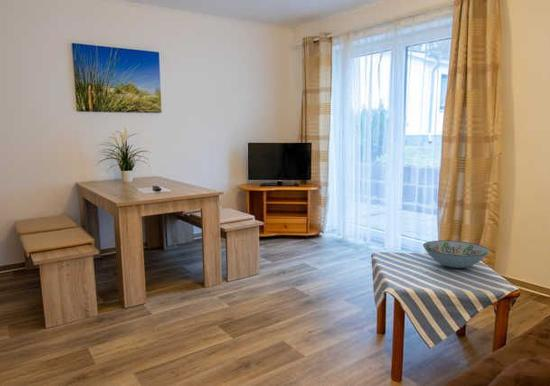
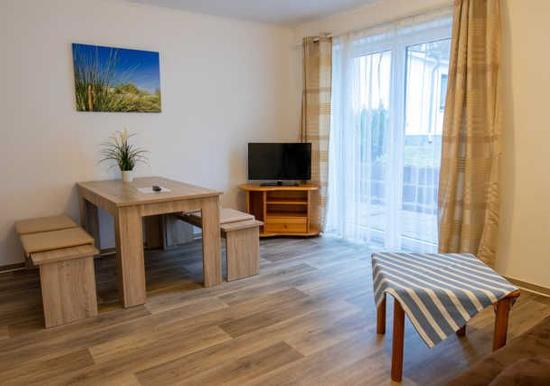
- decorative bowl [422,240,491,269]
